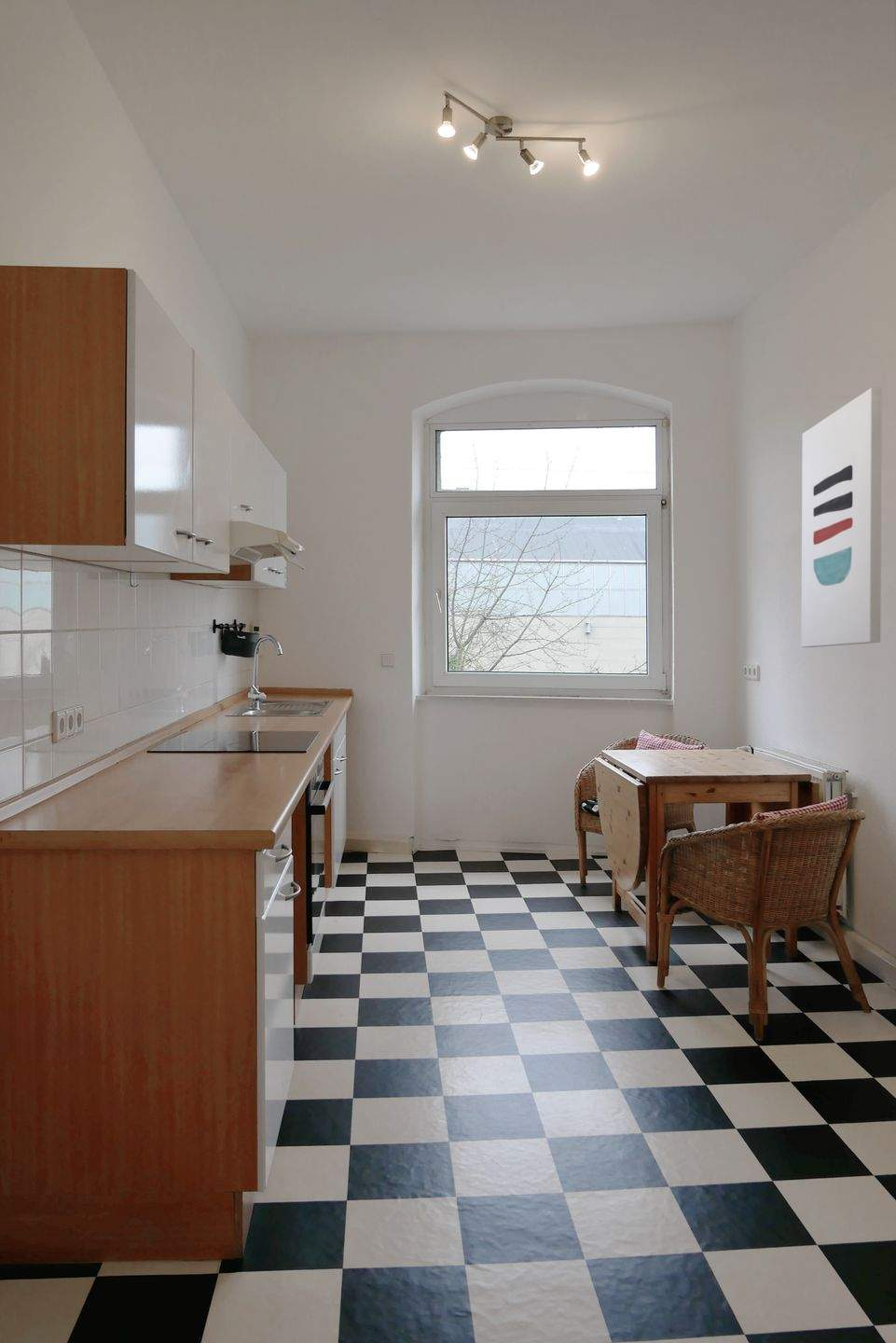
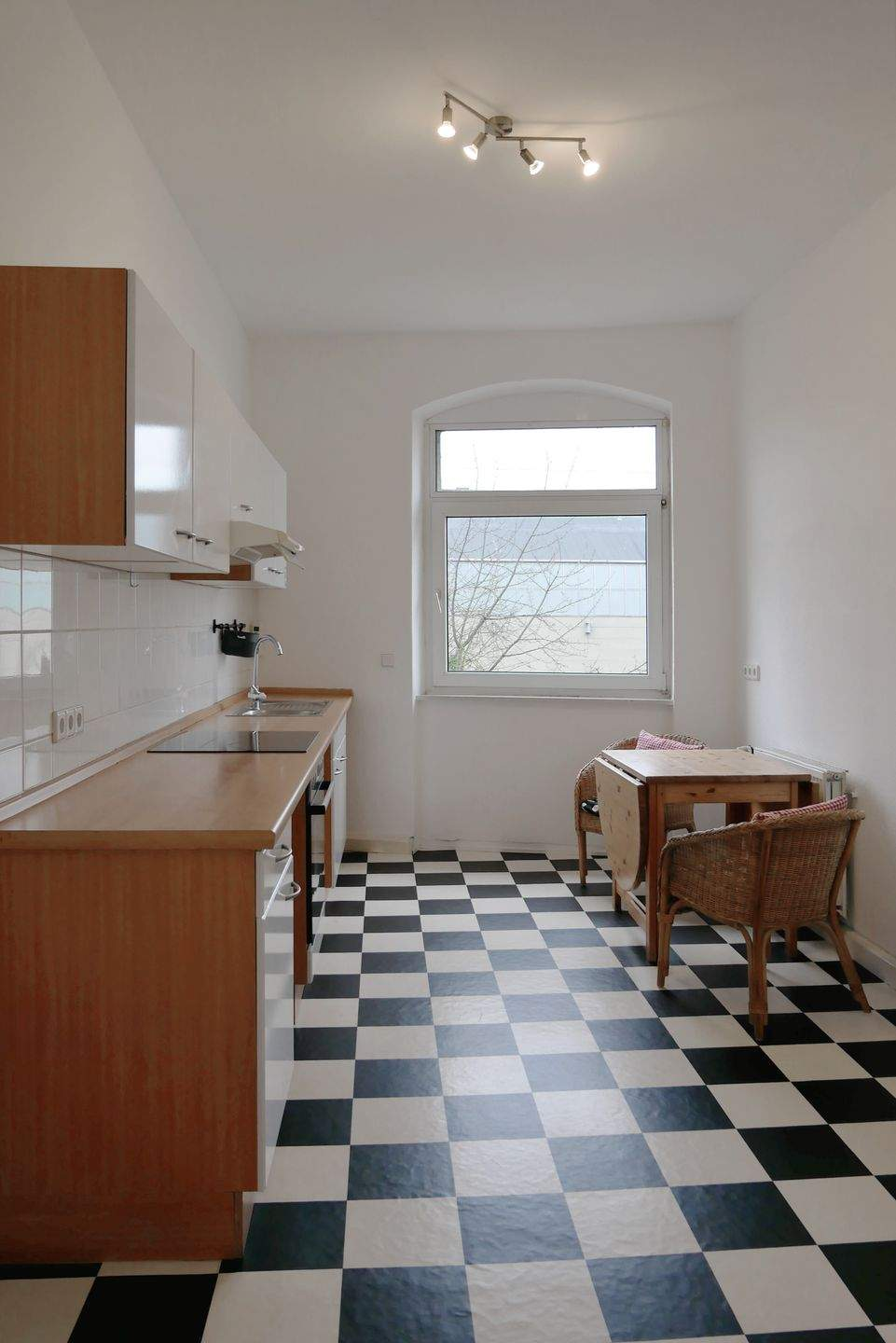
- wall art [800,386,883,648]
